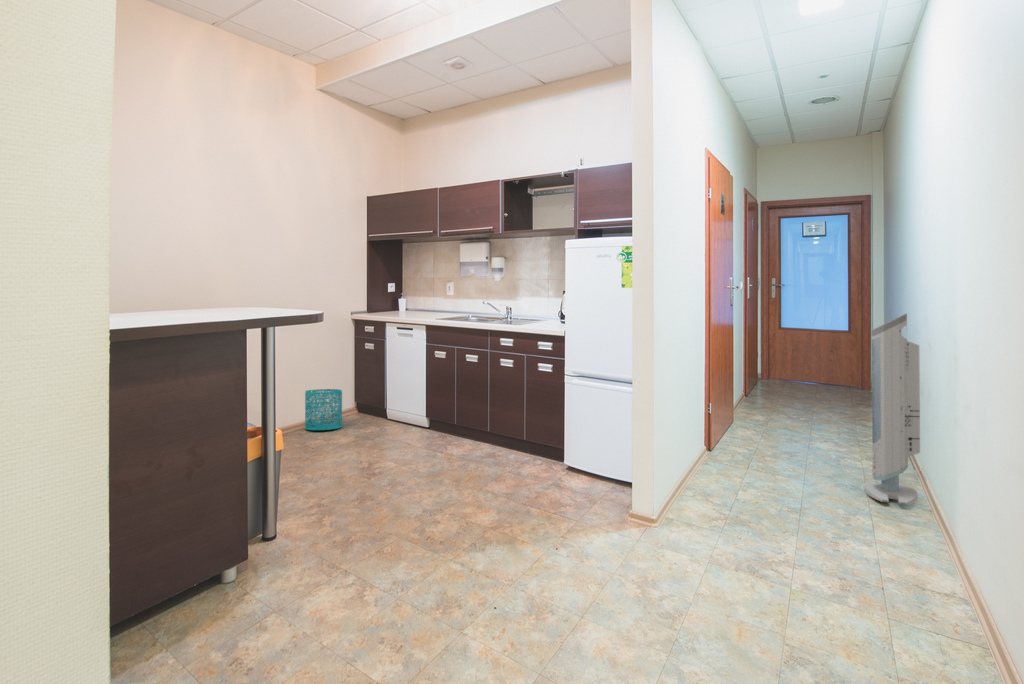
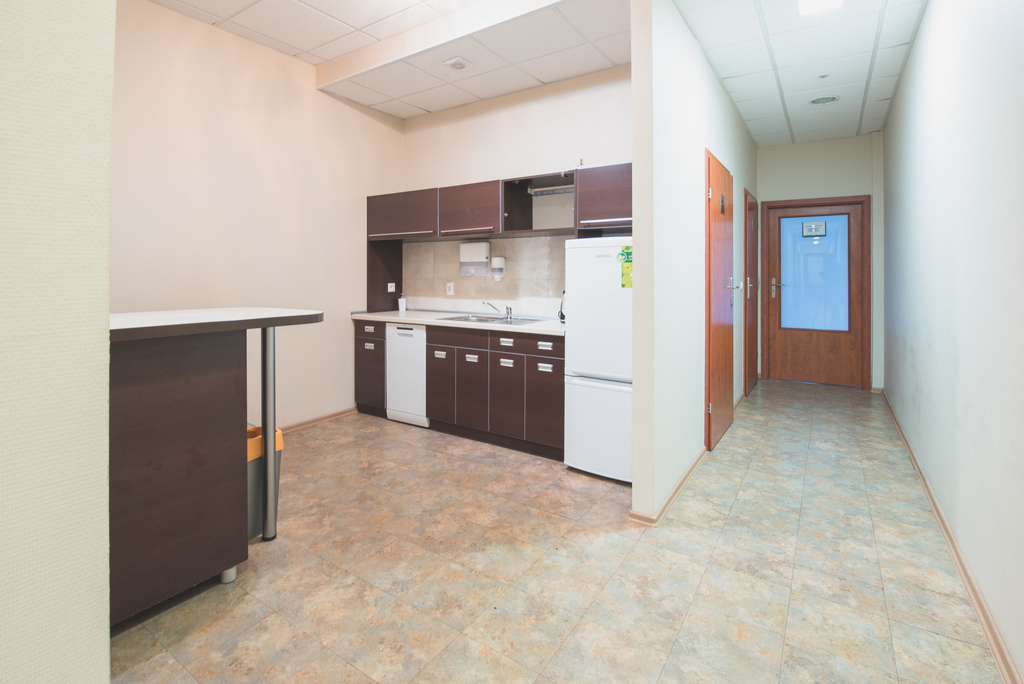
- wastebasket [304,388,343,431]
- air purifier [863,312,921,506]
